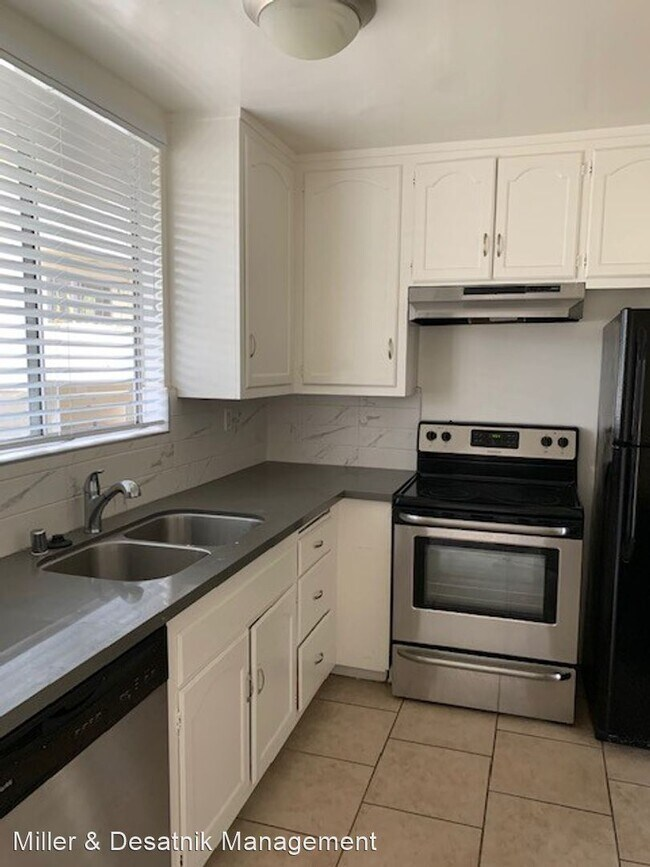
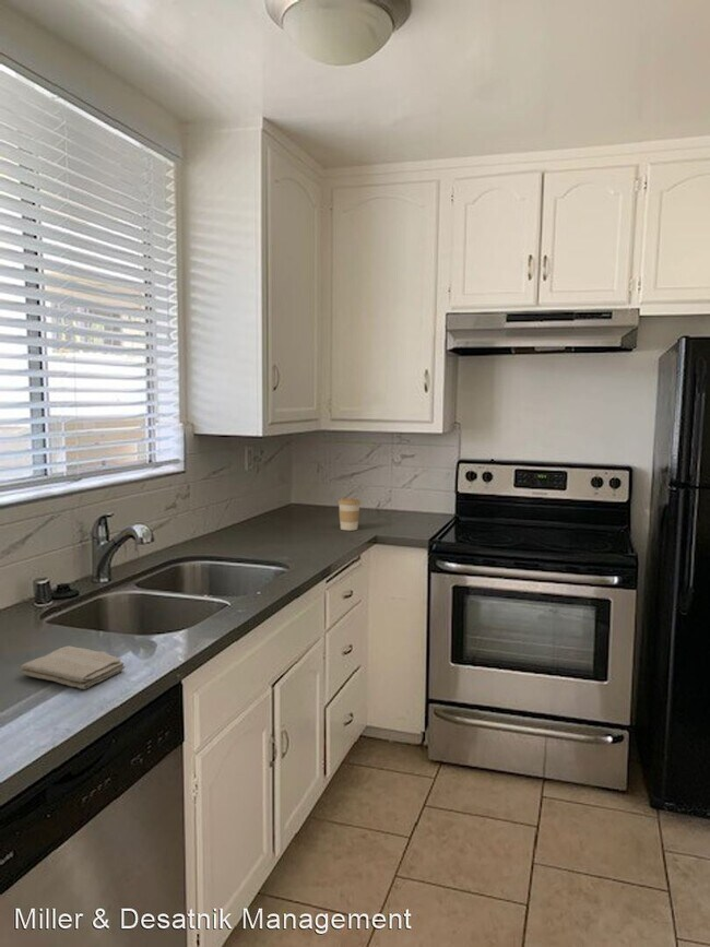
+ washcloth [19,646,127,690]
+ coffee cup [338,498,362,532]
